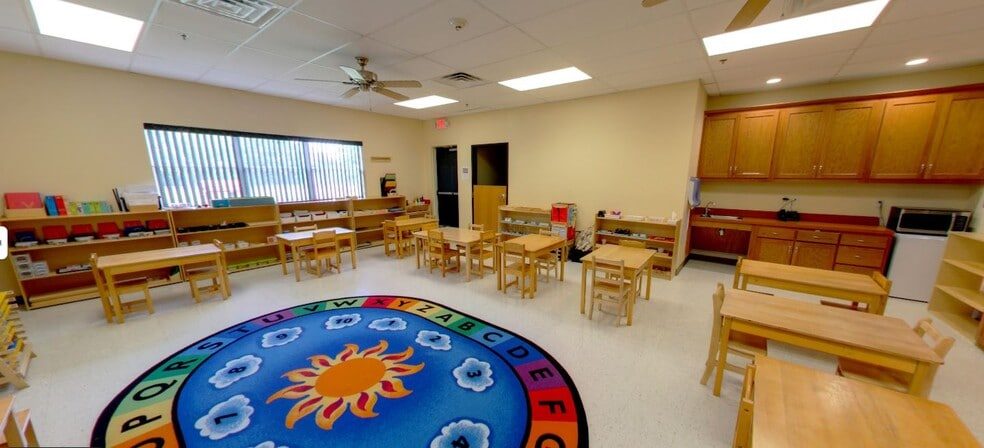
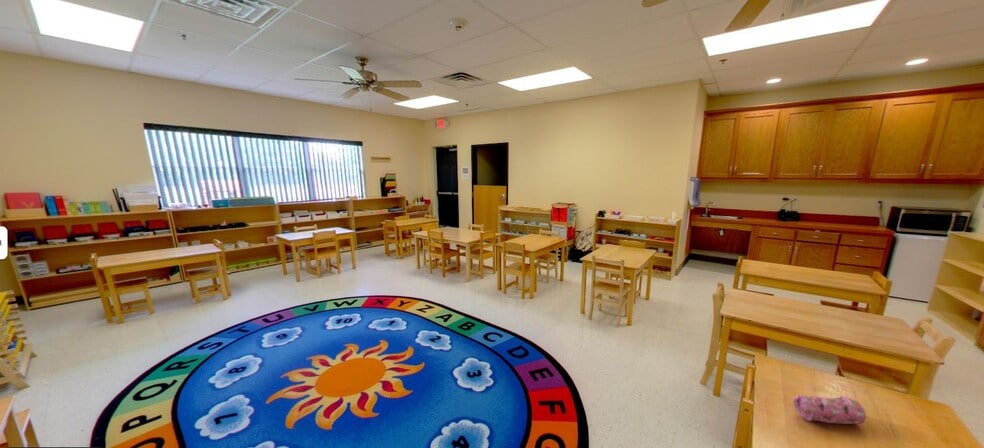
+ pencil case [793,394,867,425]
